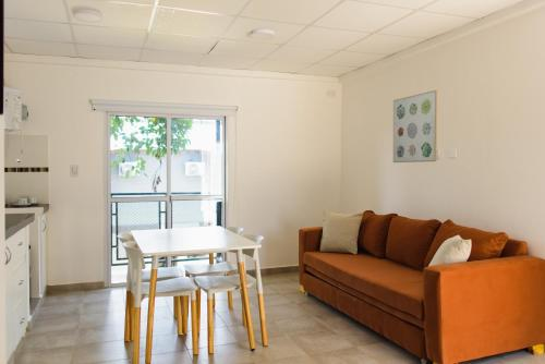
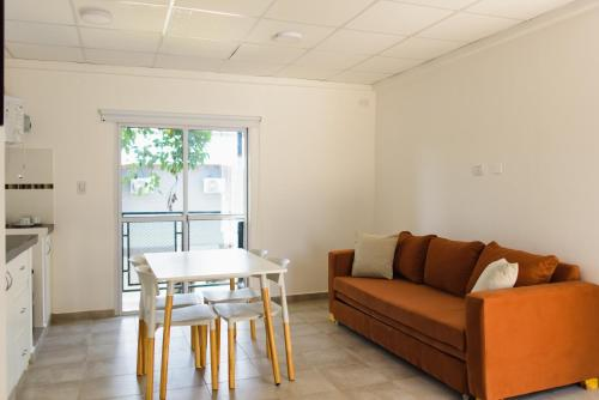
- wall art [392,89,438,163]
